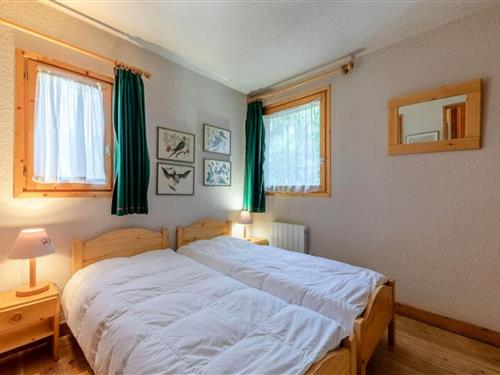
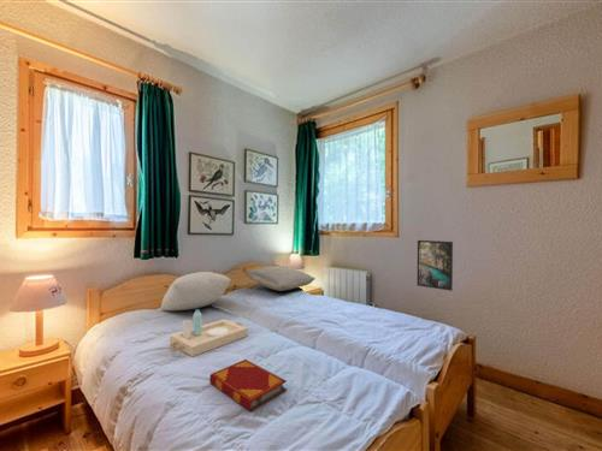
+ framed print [415,239,454,292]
+ pillow [244,265,317,292]
+ serving tray [169,308,249,358]
+ hardback book [208,358,288,413]
+ pillow [159,271,232,311]
